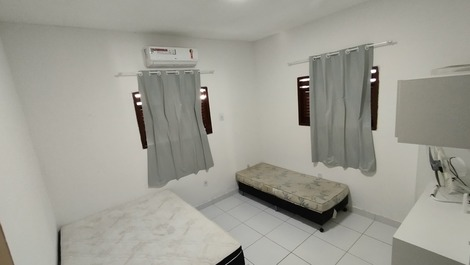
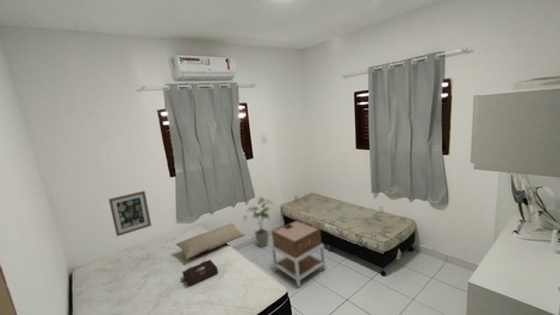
+ house plant [247,196,274,248]
+ wall art [107,190,153,238]
+ nightstand [270,220,326,288]
+ pillow [175,222,247,260]
+ book [180,259,219,288]
